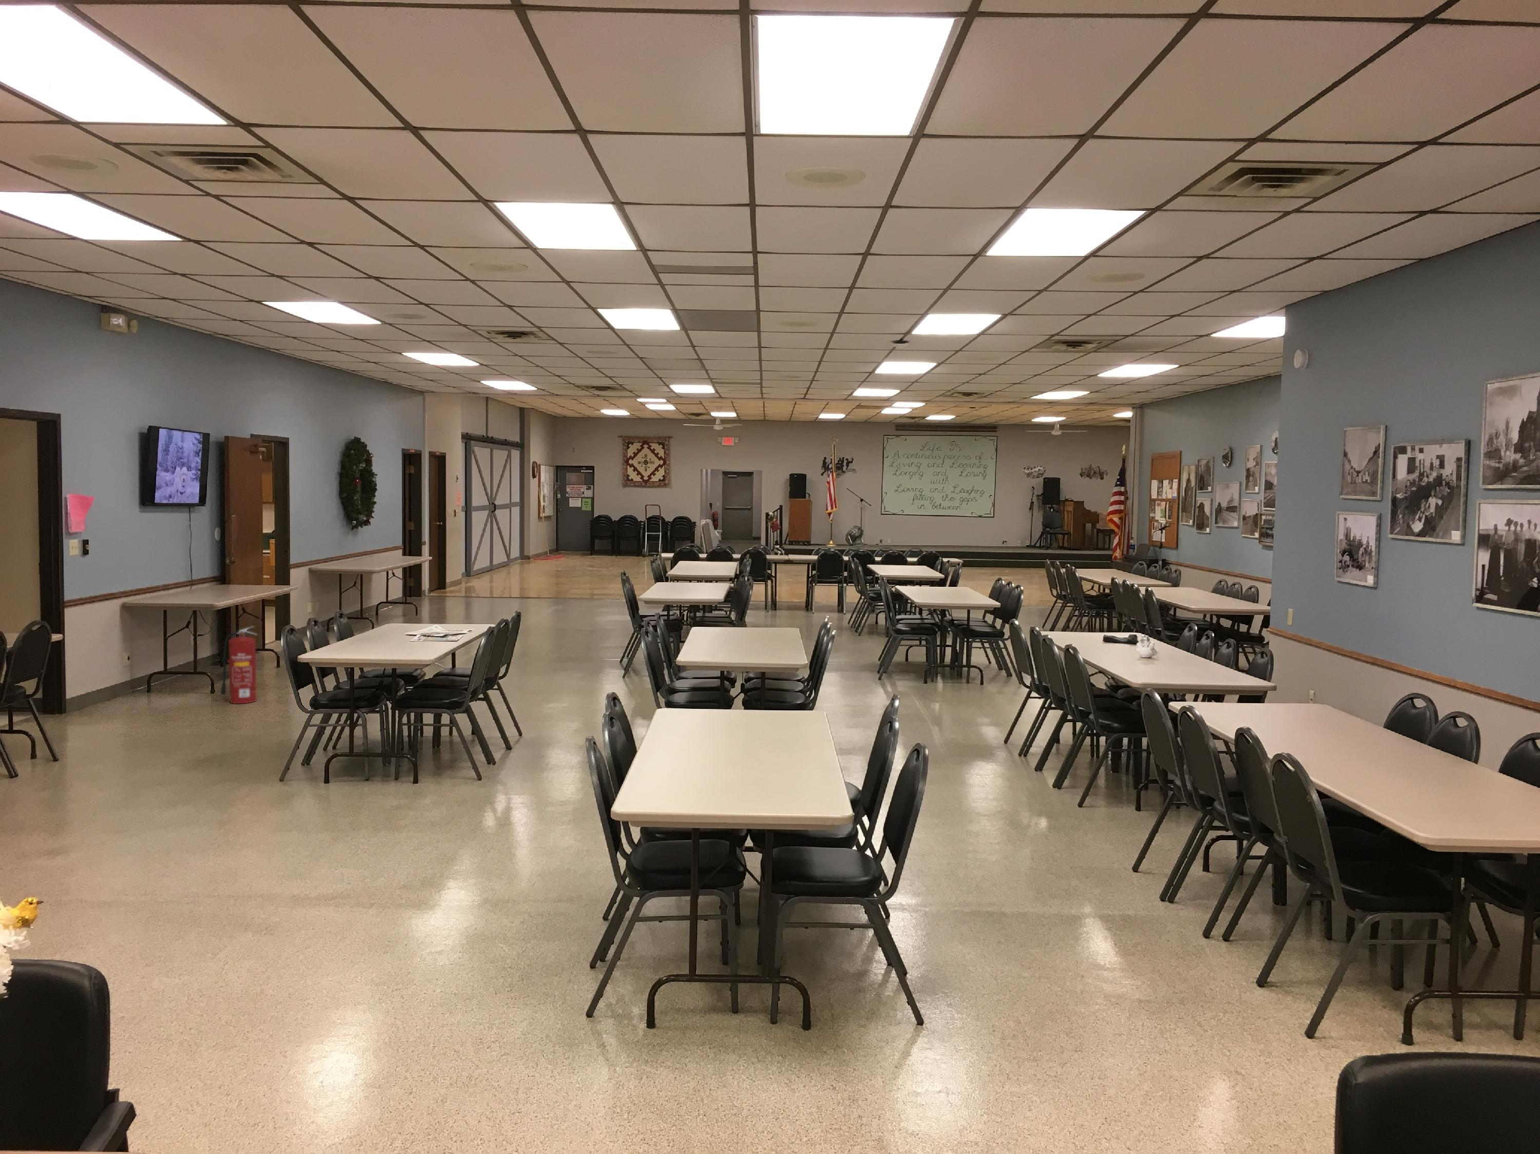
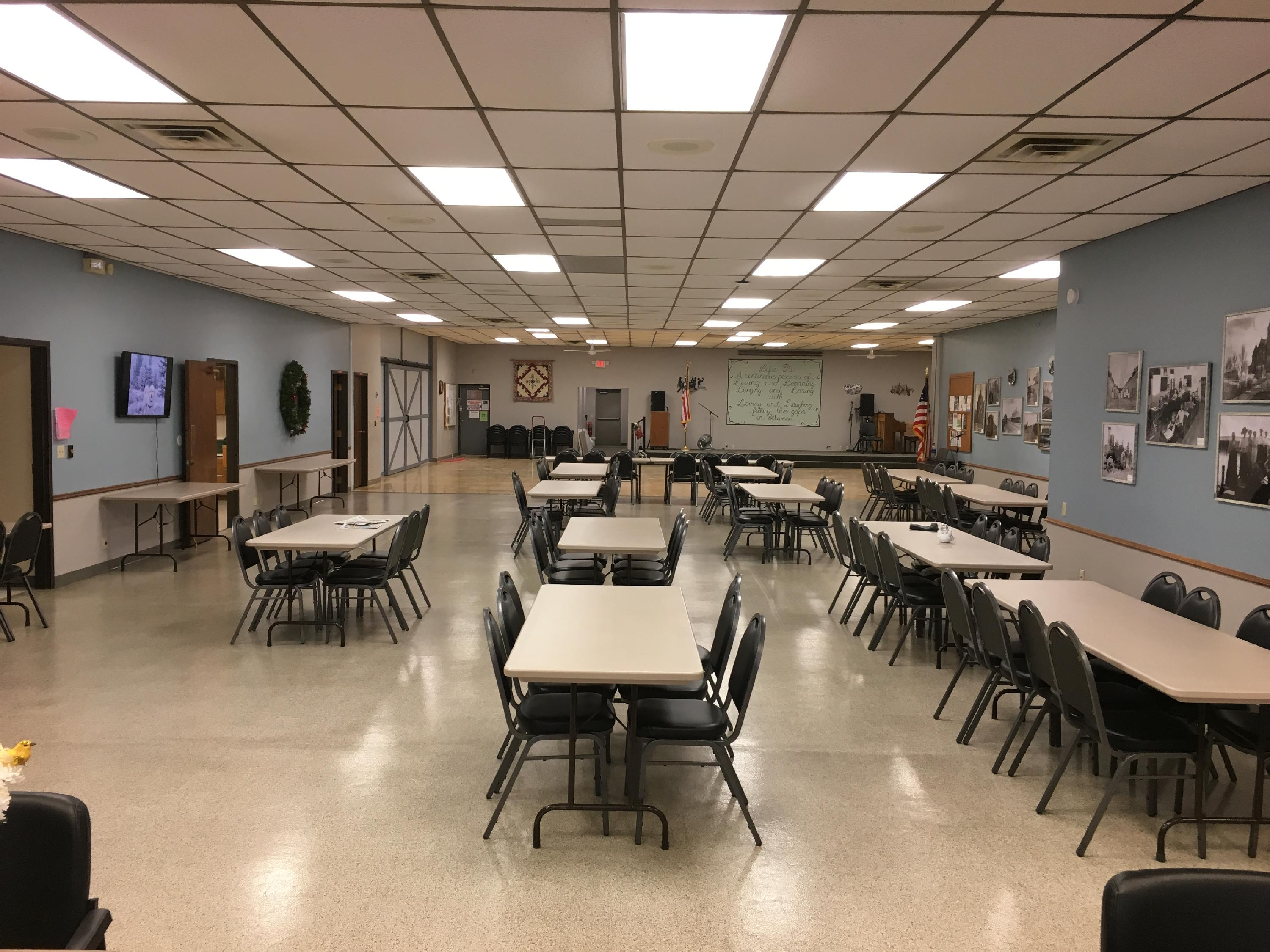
- fire extinguisher [219,625,258,704]
